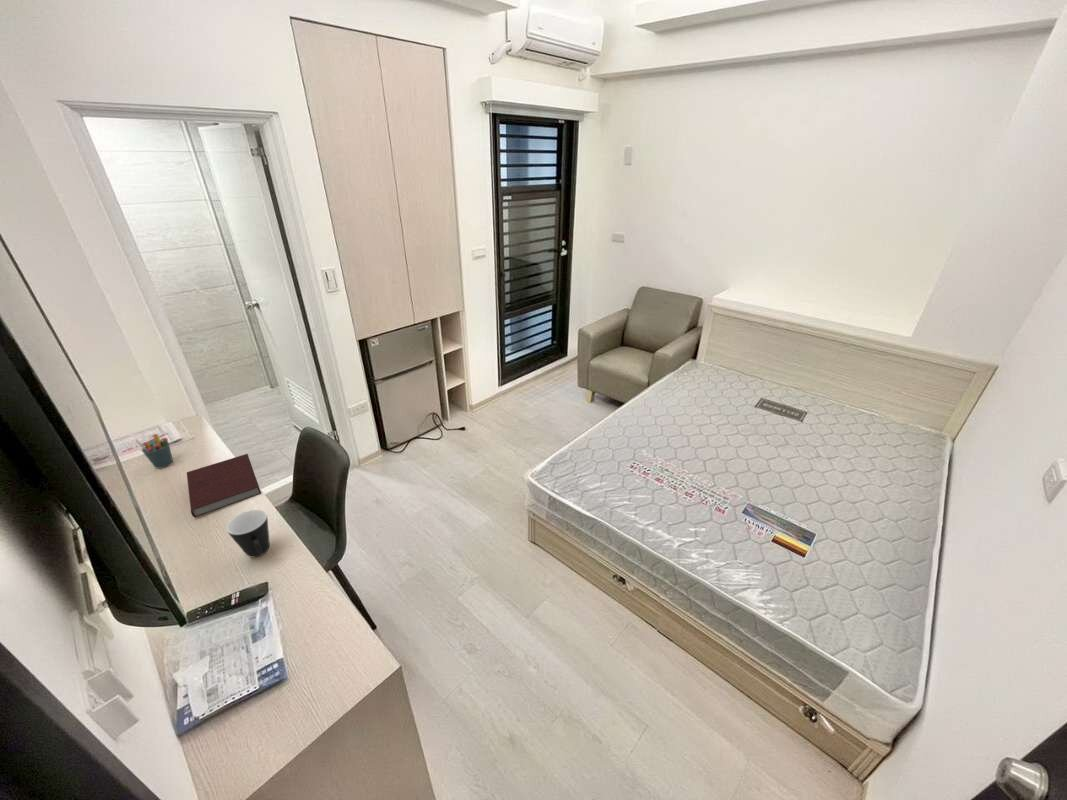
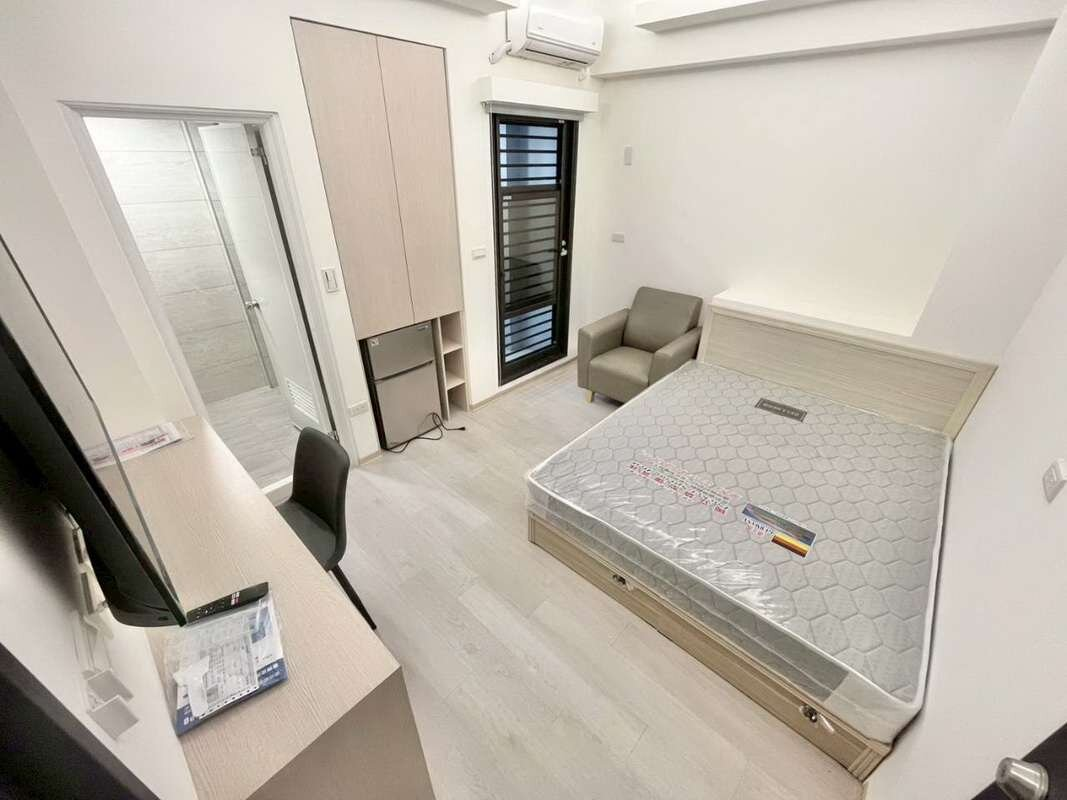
- mug [225,509,271,558]
- notebook [186,453,262,519]
- pen holder [134,433,174,470]
